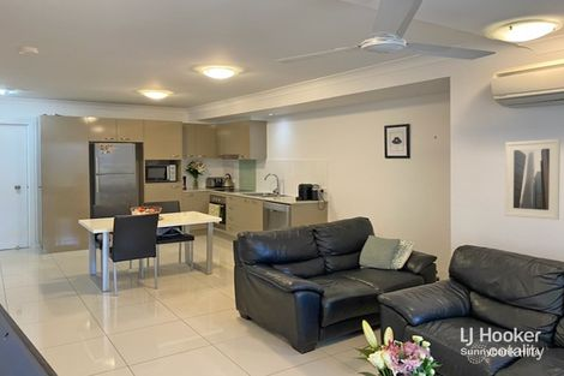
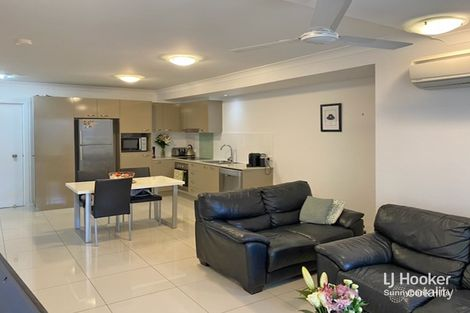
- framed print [504,138,562,221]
